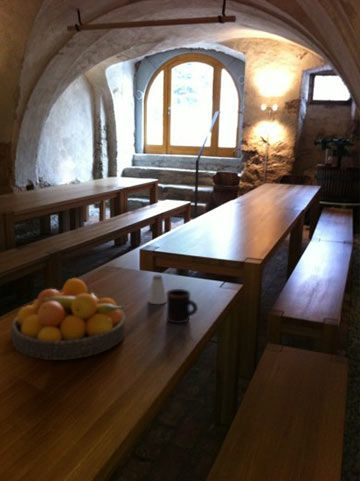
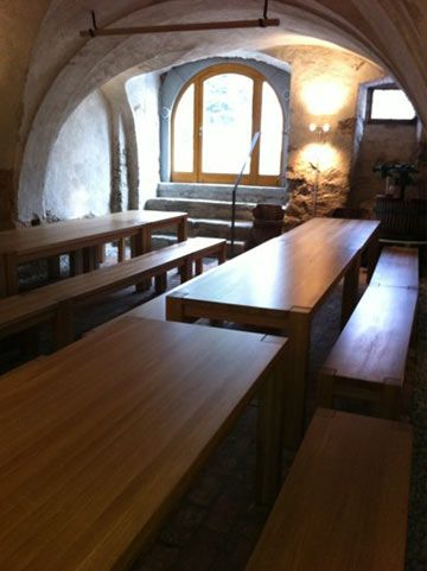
- saltshaker [147,274,167,305]
- fruit bowl [10,277,127,361]
- mug [165,288,199,324]
